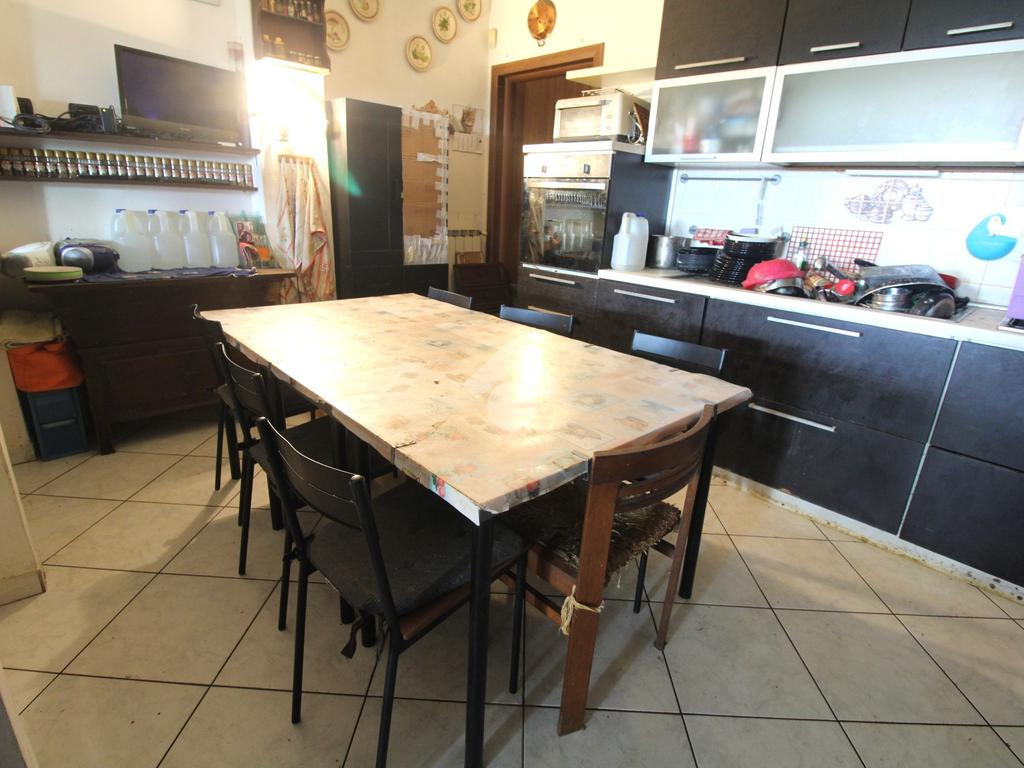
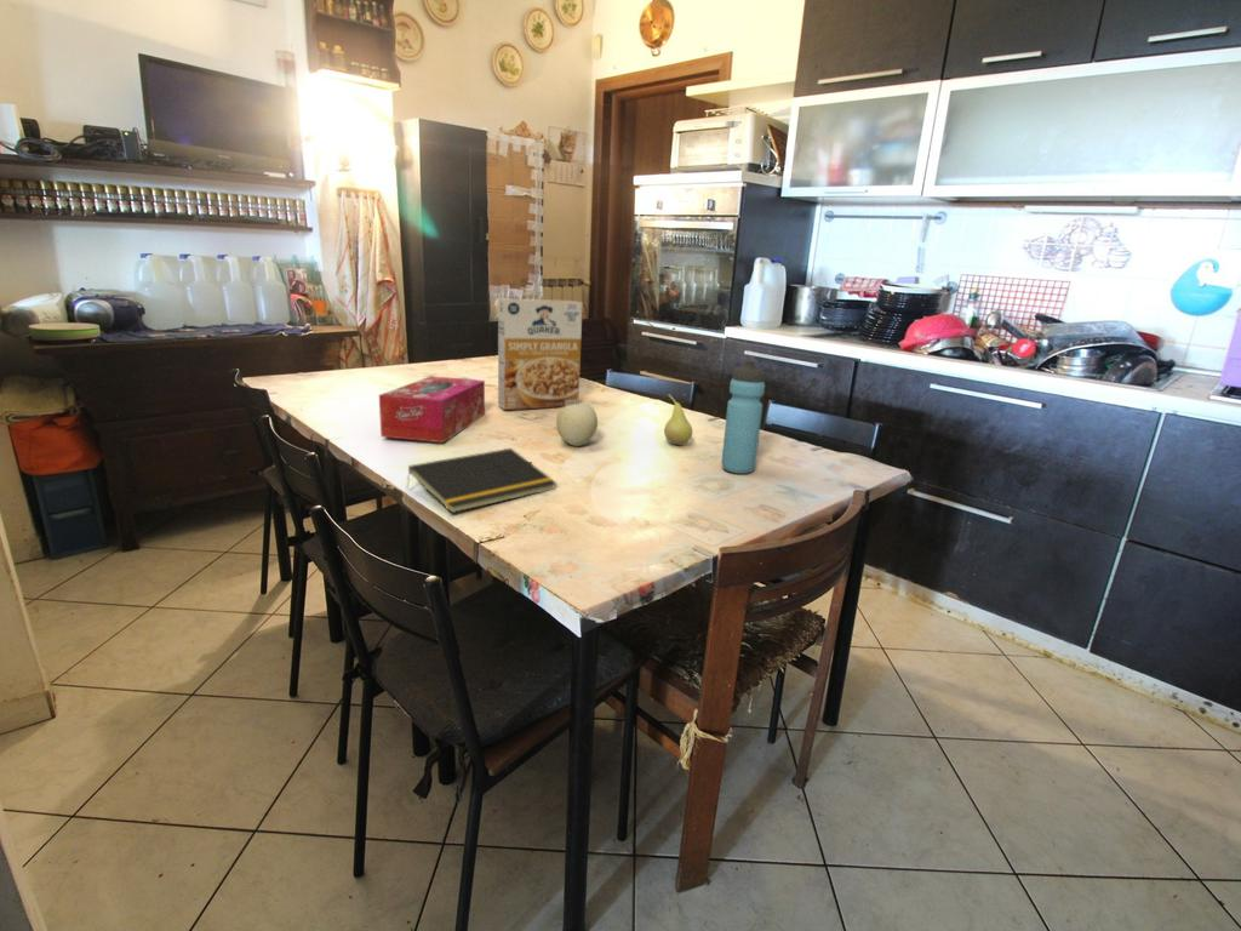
+ notepad [405,447,557,514]
+ tissue box [378,375,486,444]
+ fruit [555,401,599,447]
+ water bottle [720,359,766,475]
+ fruit [663,393,693,446]
+ cereal box [497,297,584,411]
